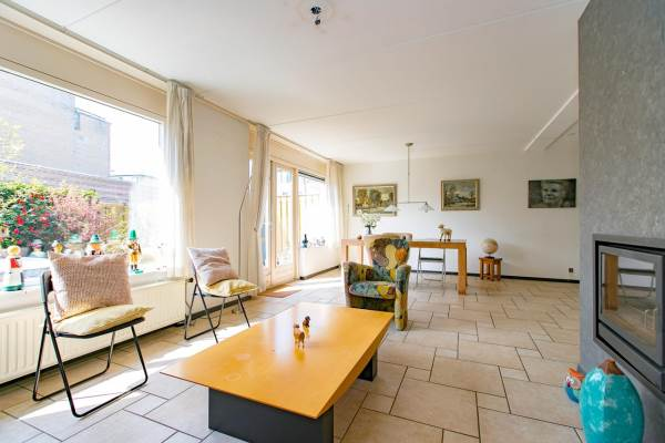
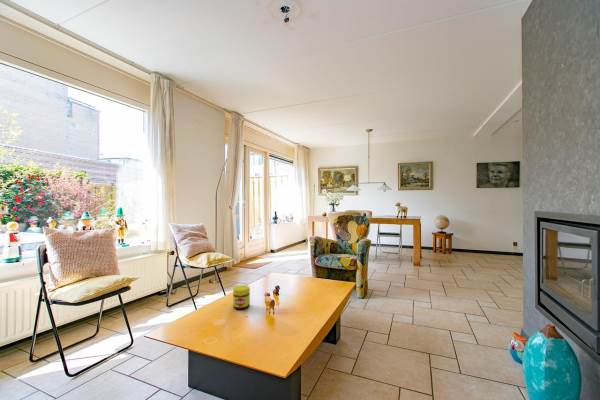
+ jar [232,284,251,311]
